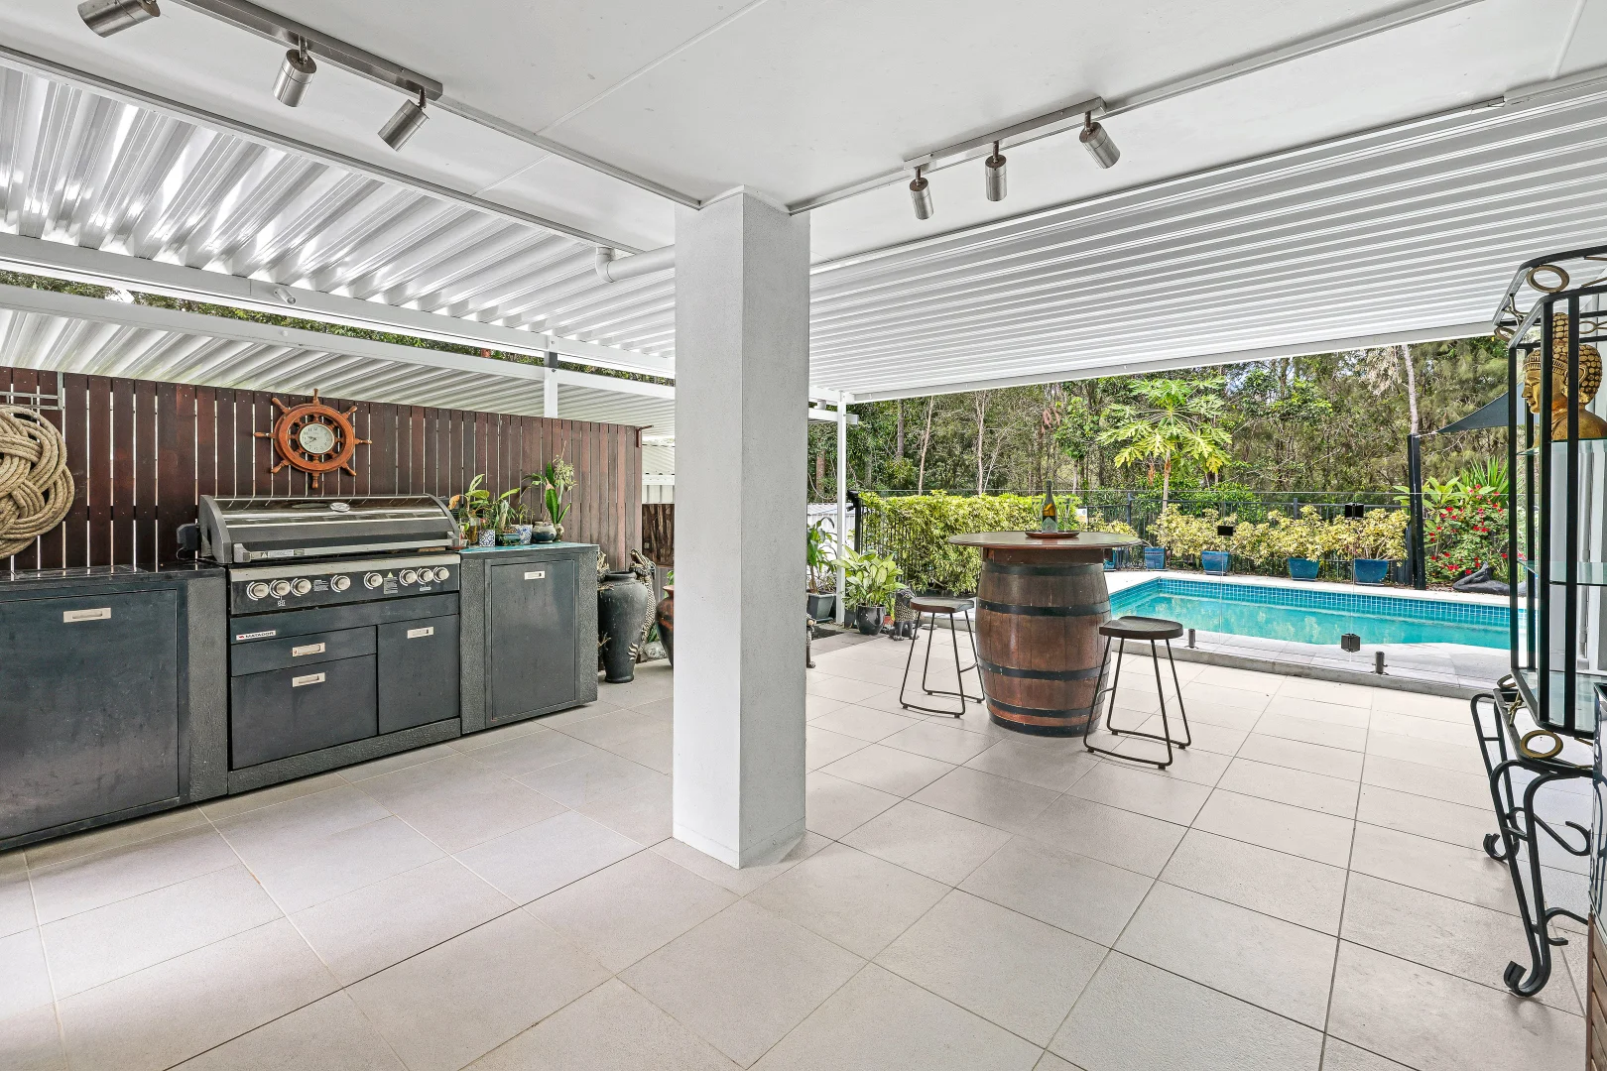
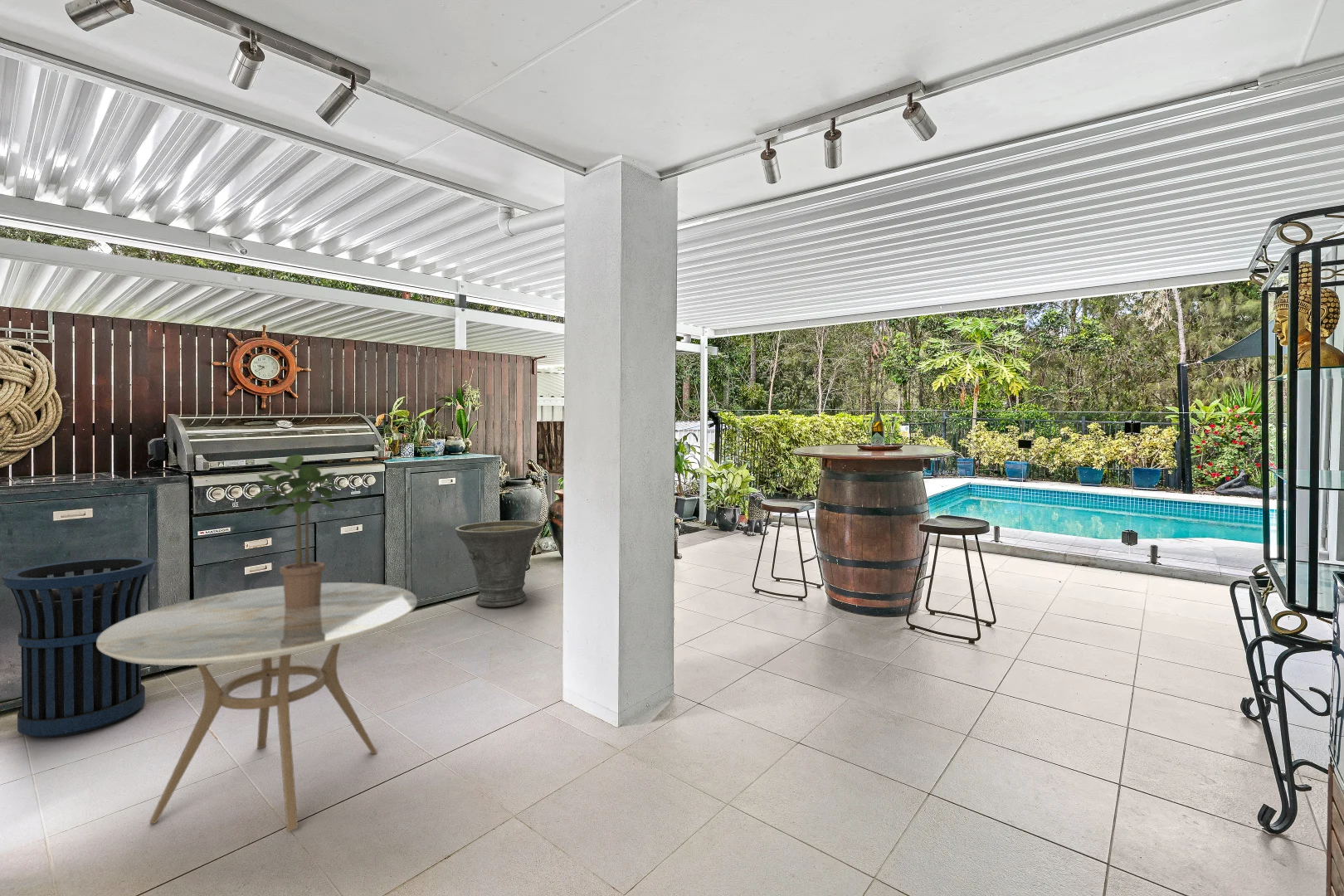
+ dining table [97,582,418,832]
+ potted plant [242,454,348,609]
+ trash can [1,556,156,738]
+ planter [455,519,544,607]
